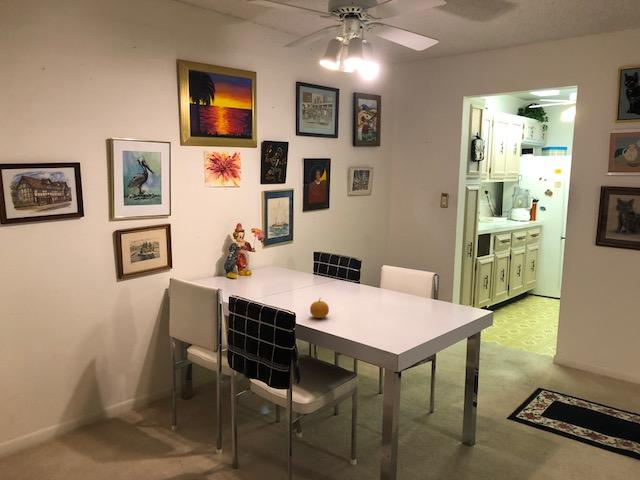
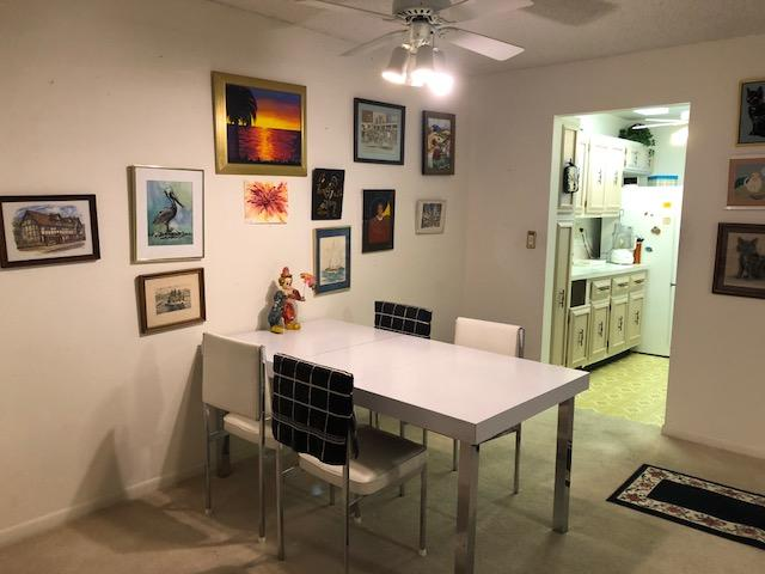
- fruit [309,297,330,319]
